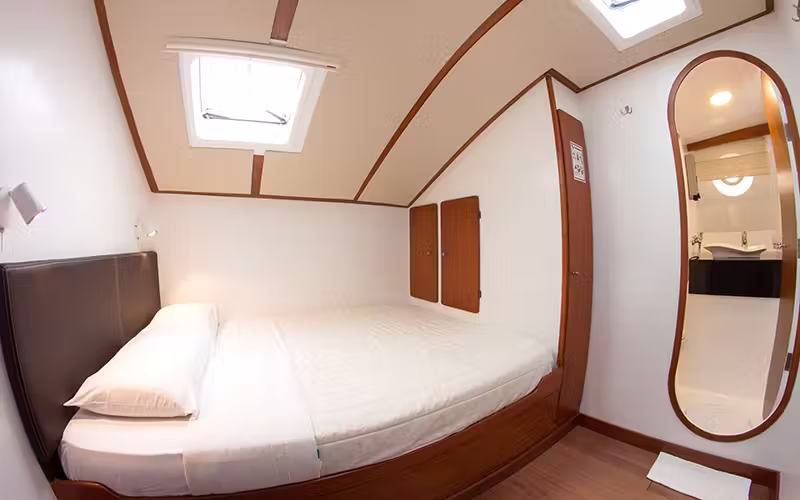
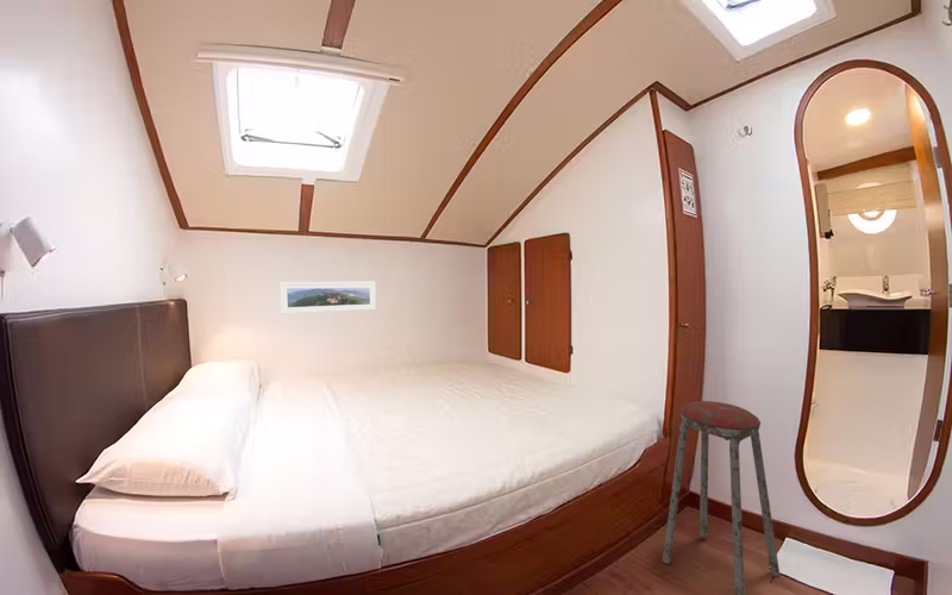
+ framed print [278,281,377,315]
+ music stool [662,400,781,595]
